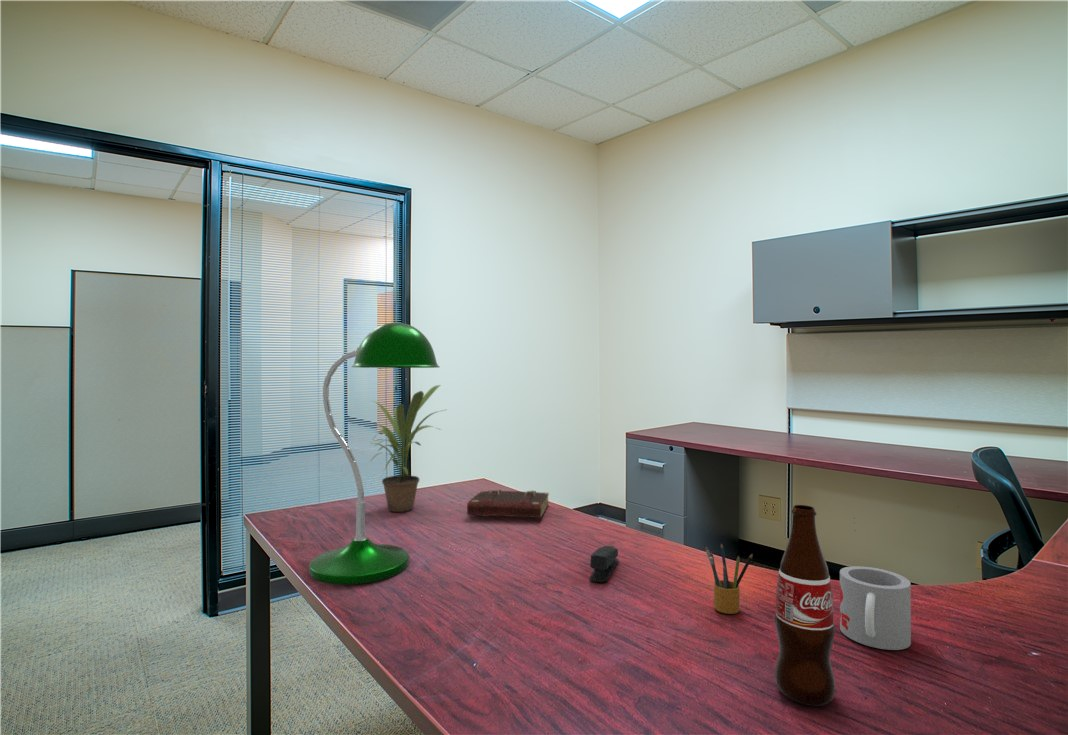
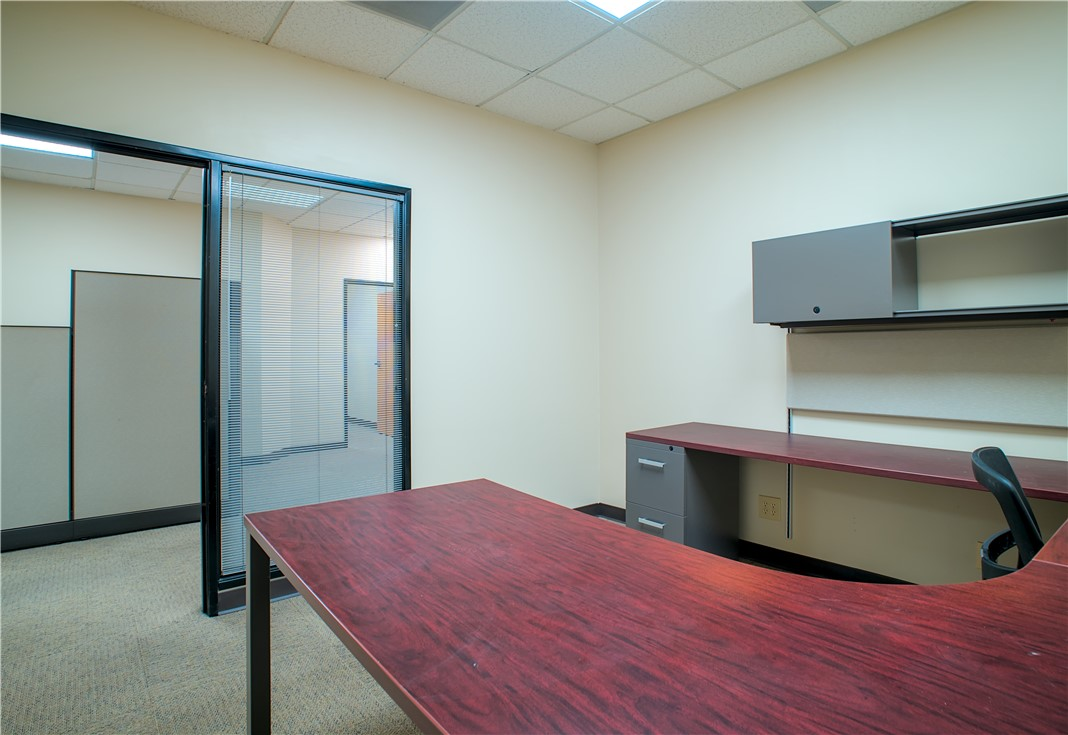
- stapler [588,545,619,583]
- potted plant [368,384,446,513]
- mug [839,565,912,651]
- desk lamp [308,322,441,586]
- pencil box [704,542,754,615]
- book [466,489,550,519]
- bottle [774,504,836,707]
